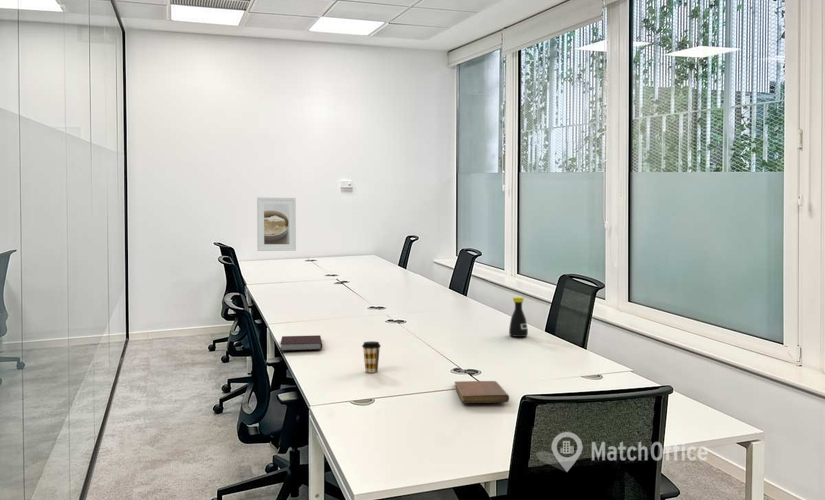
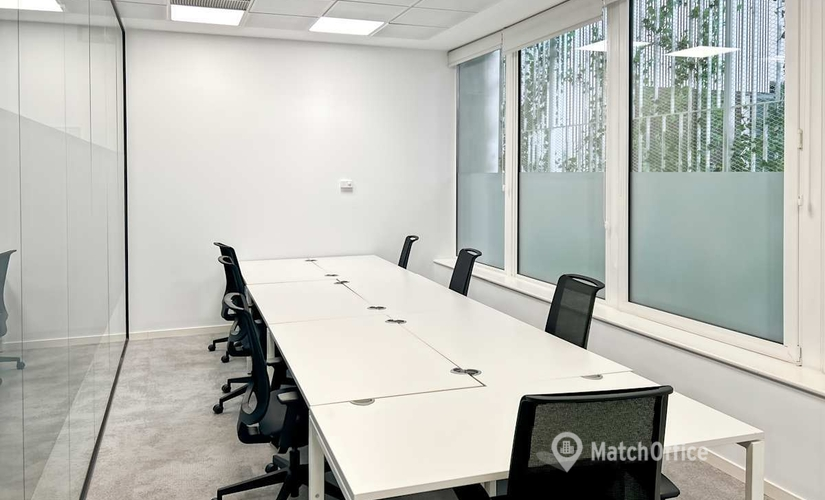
- coffee cup [361,340,382,374]
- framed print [256,196,297,252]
- notebook [453,380,510,404]
- notebook [280,334,323,352]
- bottle [508,296,529,338]
